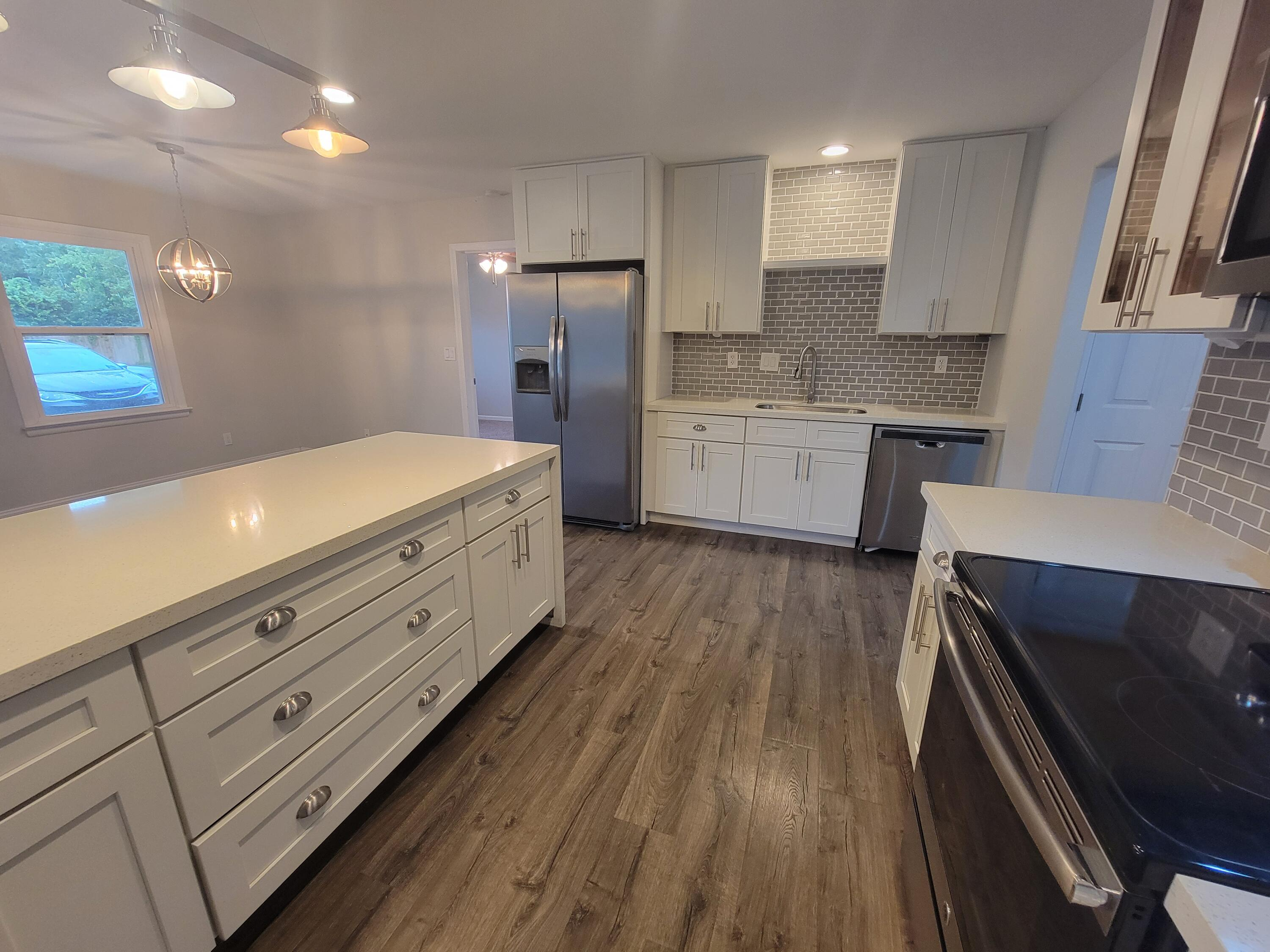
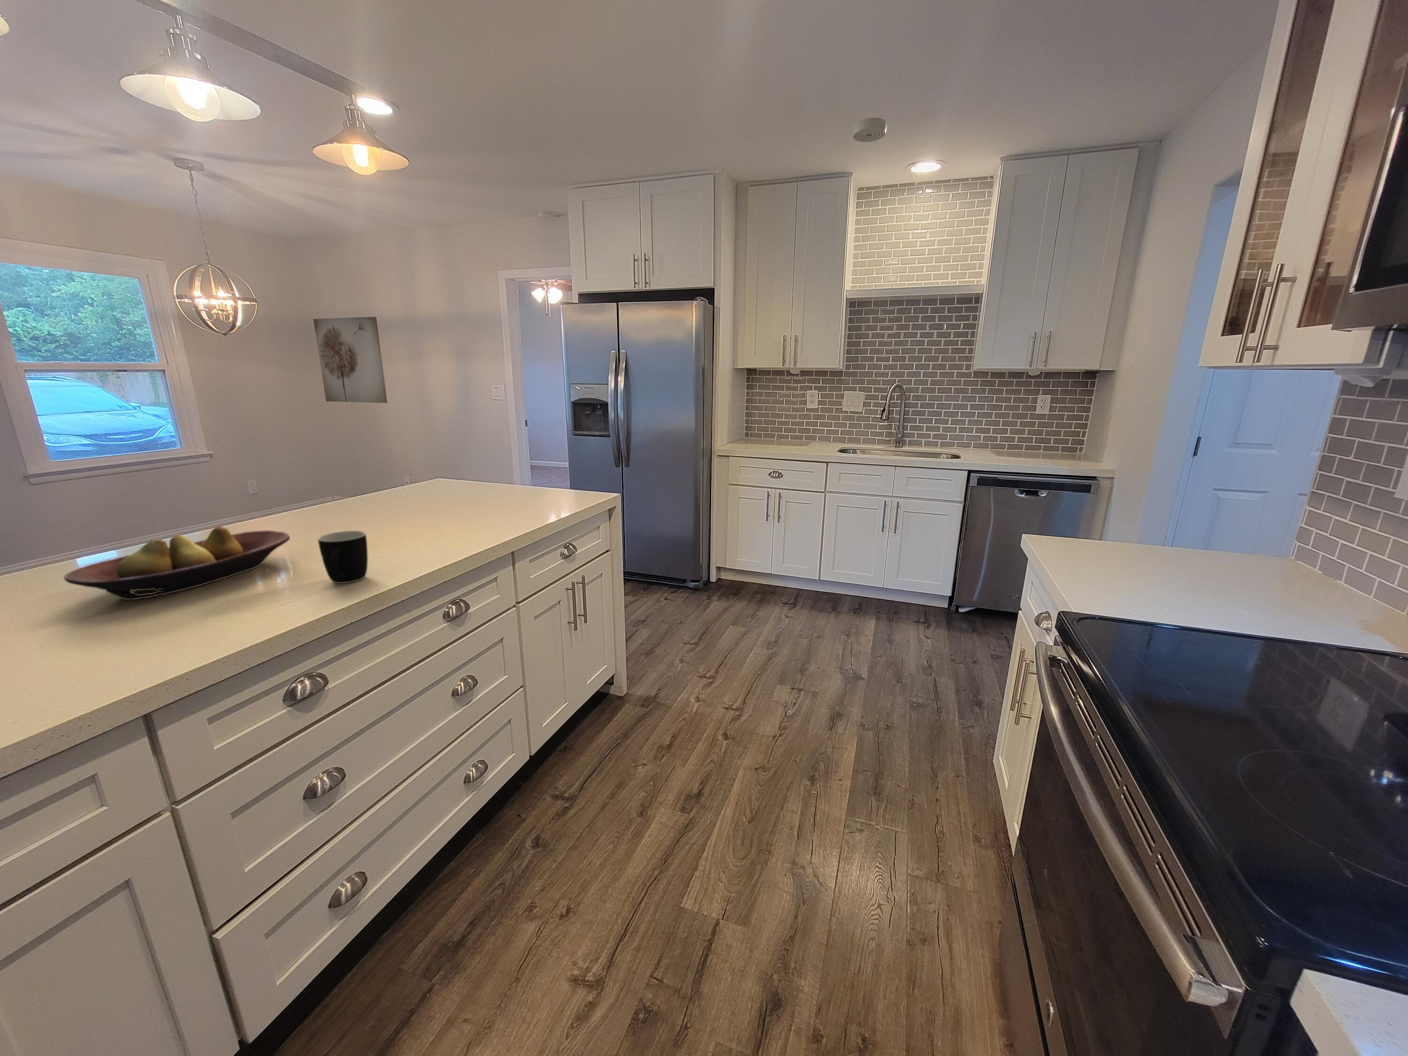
+ fruit bowl [63,526,290,600]
+ smoke detector [853,116,887,143]
+ wall art [313,316,388,404]
+ mug [318,530,368,583]
